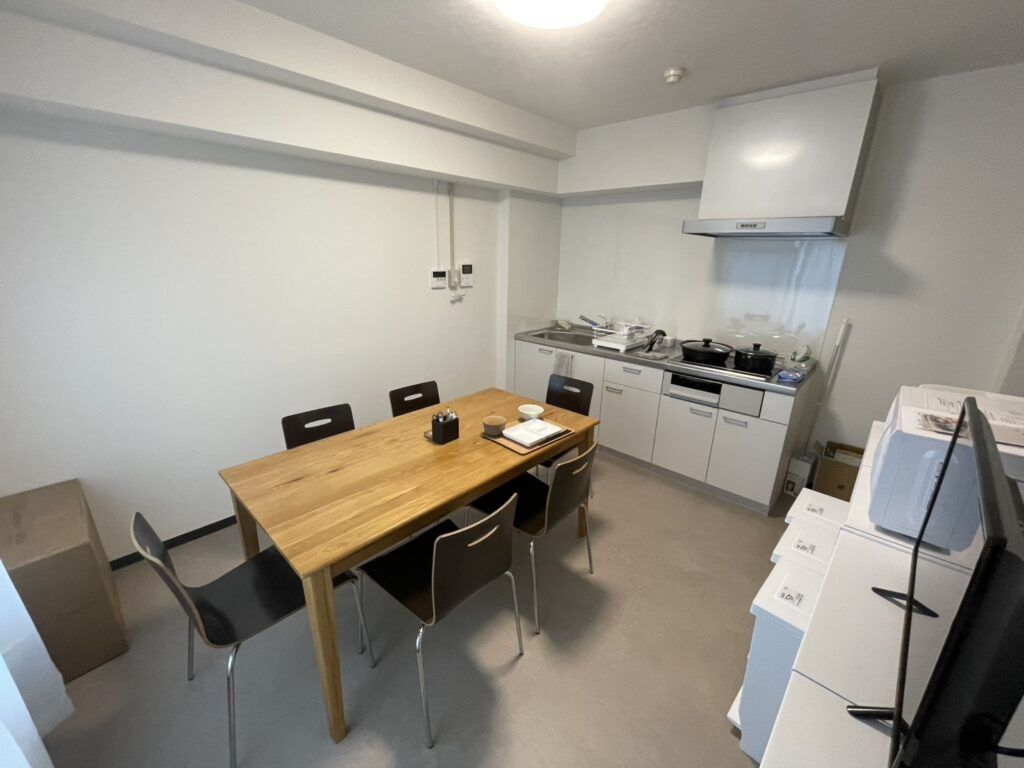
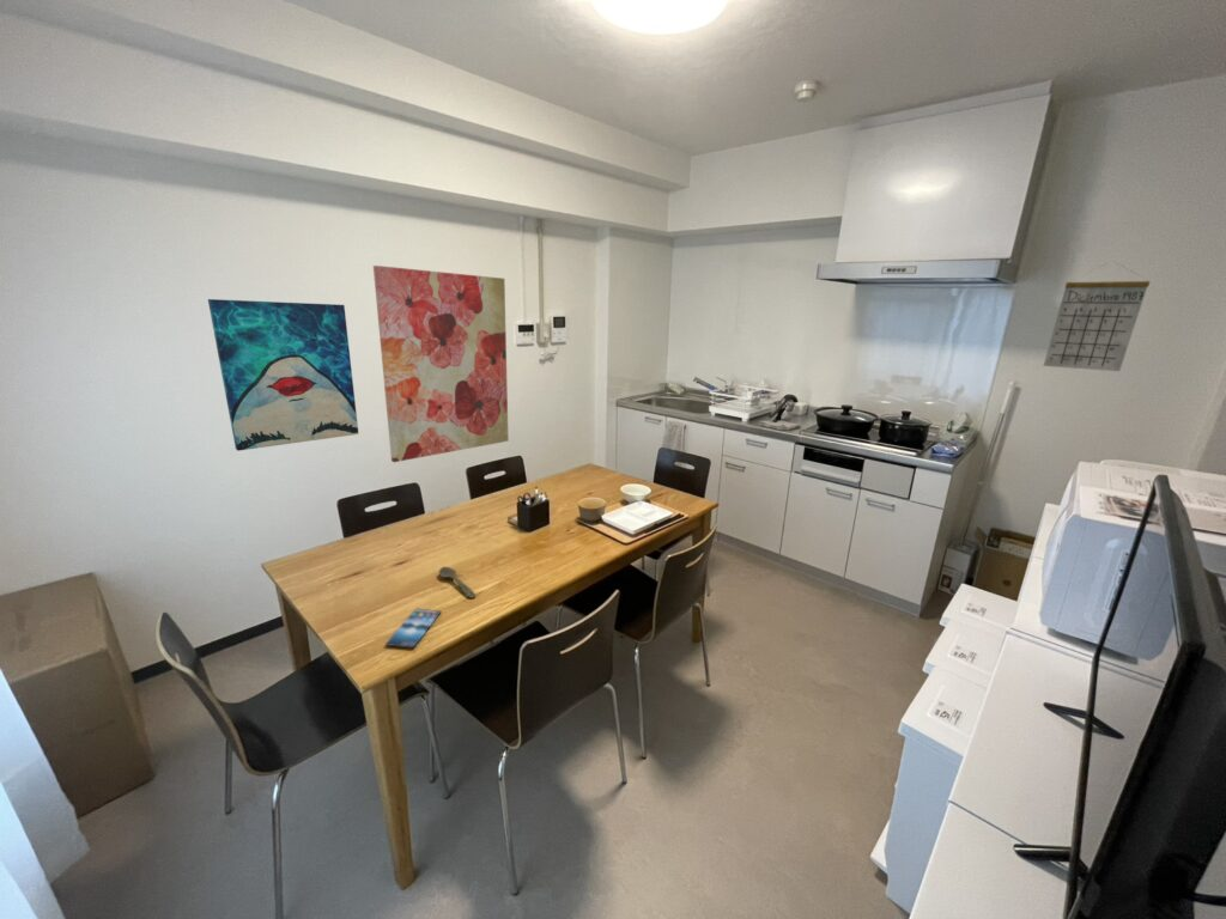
+ wall art [372,264,510,463]
+ spoon [438,566,477,600]
+ calendar [1043,261,1152,372]
+ wall art [207,298,359,452]
+ smartphone [384,608,442,650]
